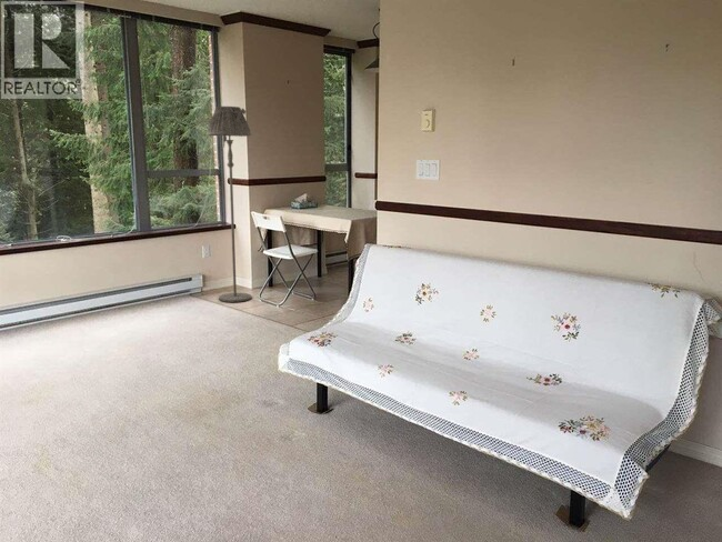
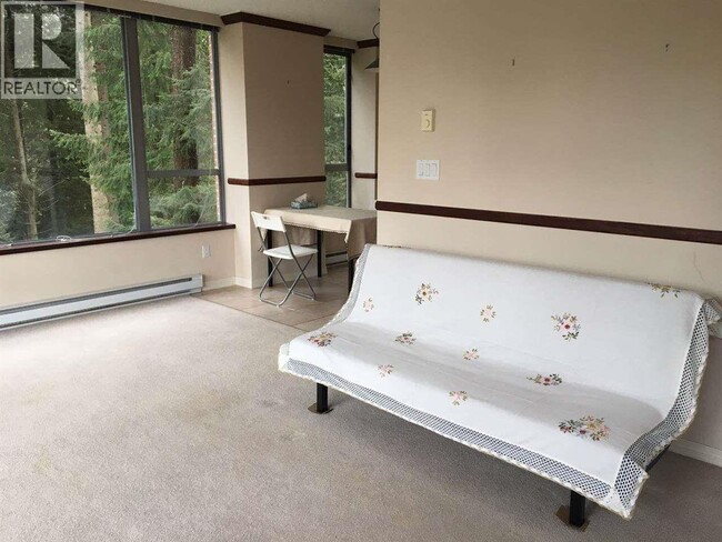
- floor lamp [205,106,252,303]
